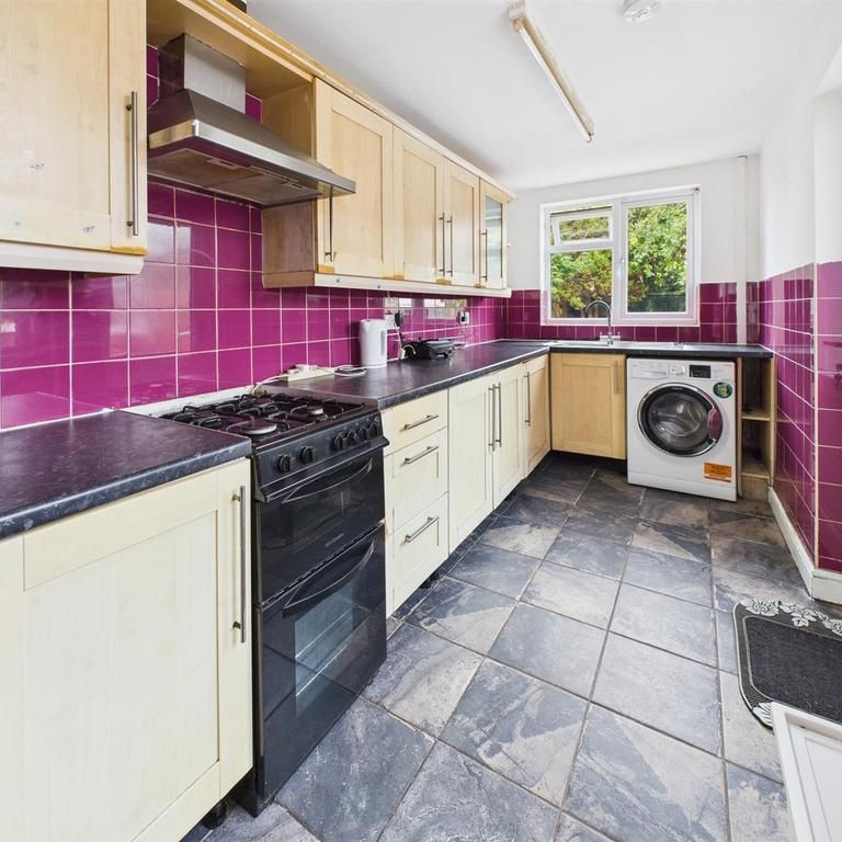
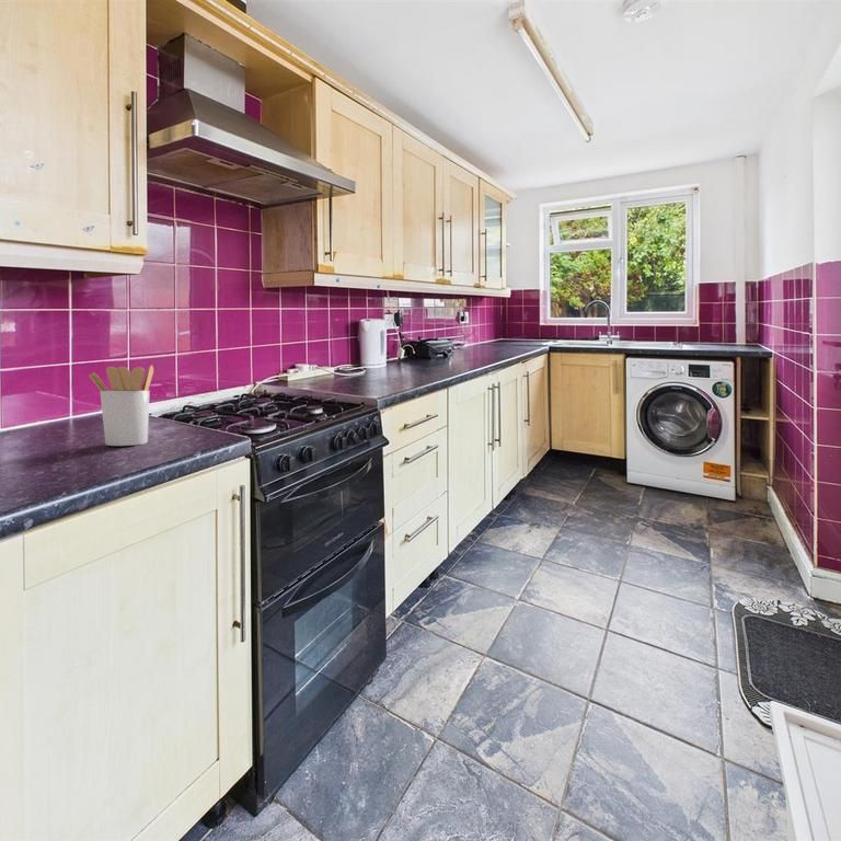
+ utensil holder [88,365,154,447]
